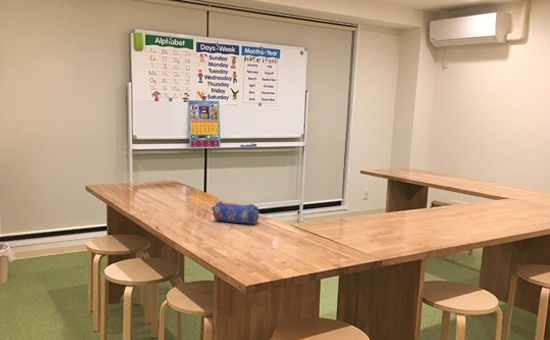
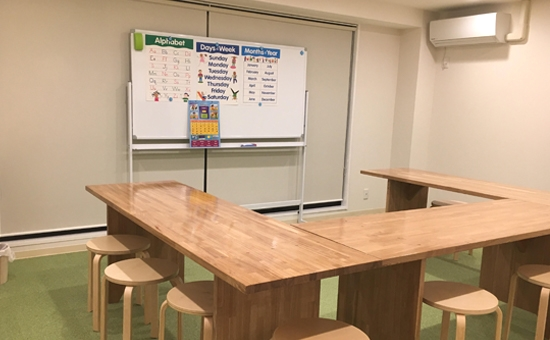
- pencil case [210,200,260,225]
